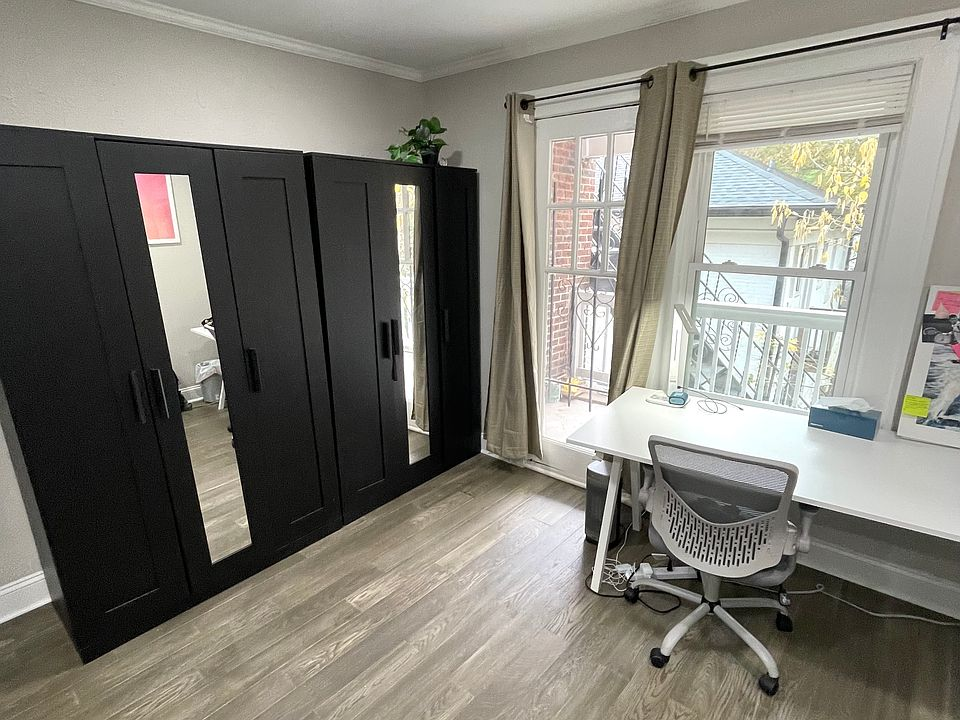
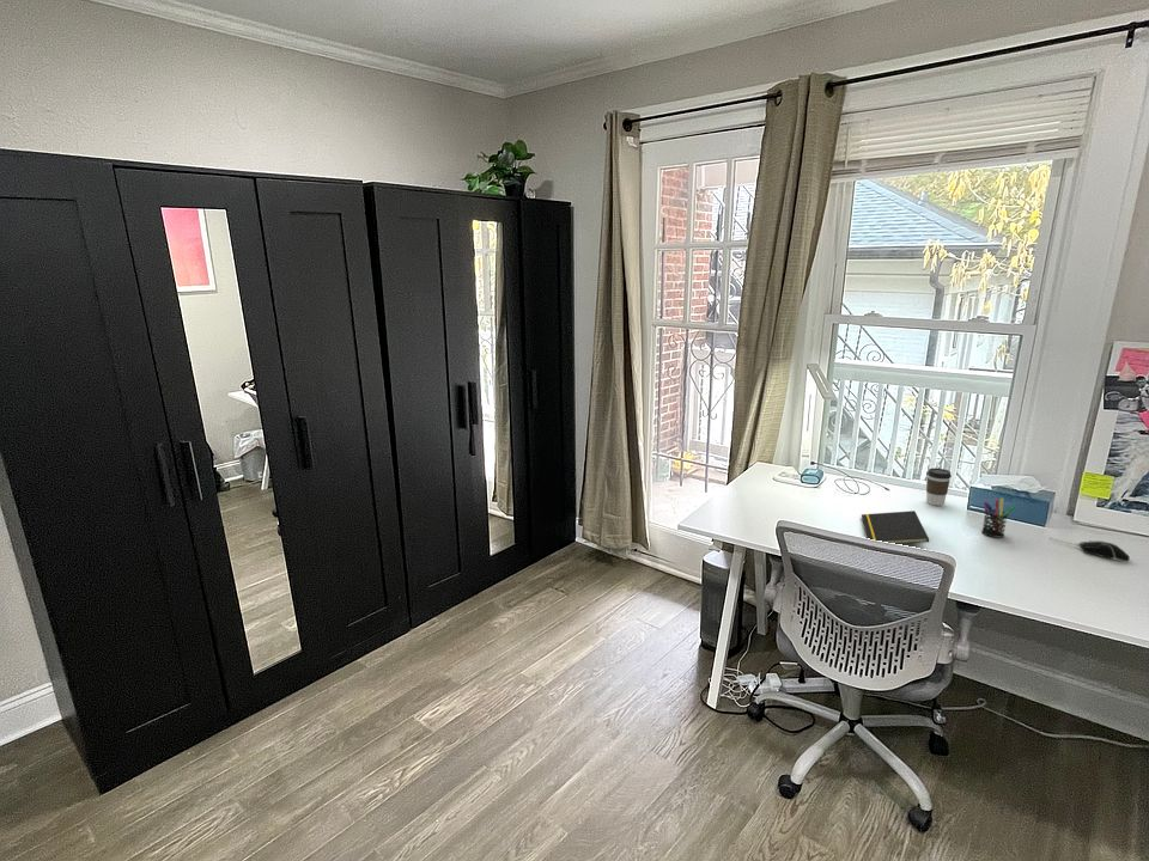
+ computer mouse [1047,537,1131,562]
+ coffee cup [925,468,953,507]
+ notepad [861,509,930,545]
+ pen holder [980,497,1016,538]
